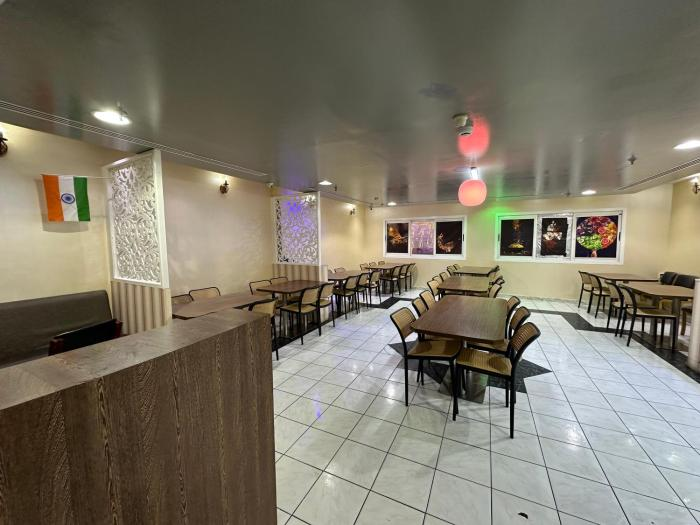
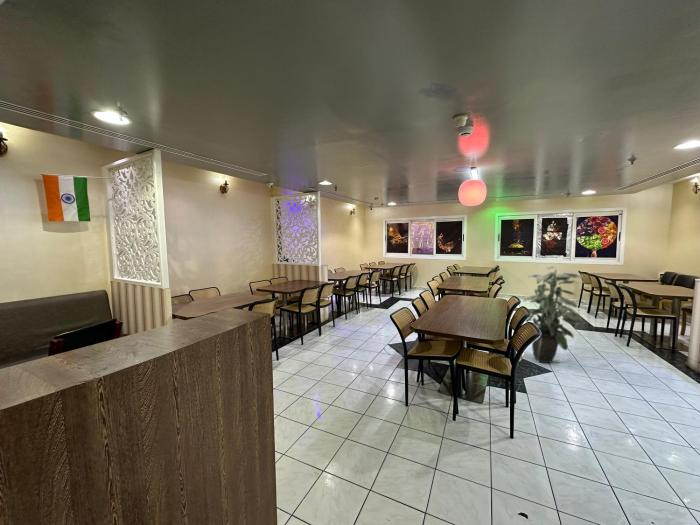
+ indoor plant [522,265,584,364]
